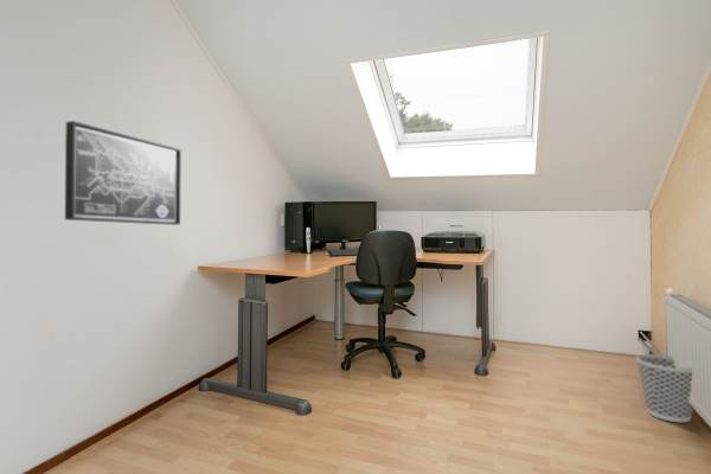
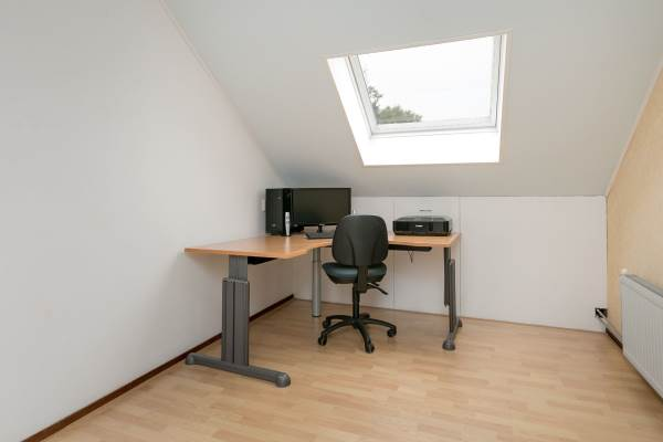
- wastebasket [635,353,694,423]
- wall art [64,120,182,226]
